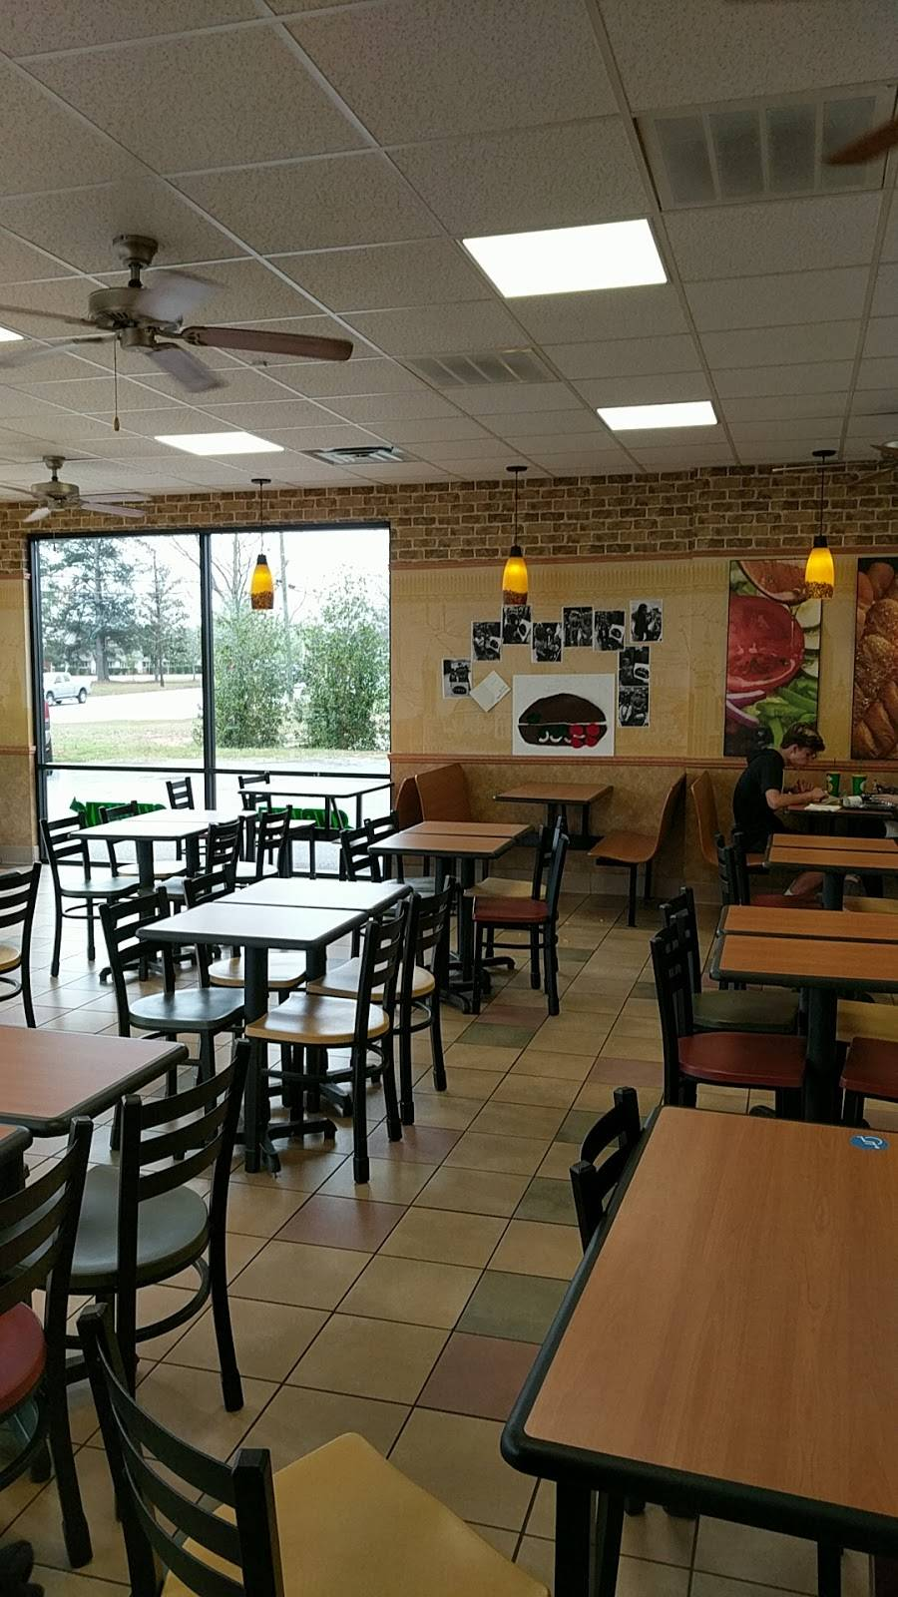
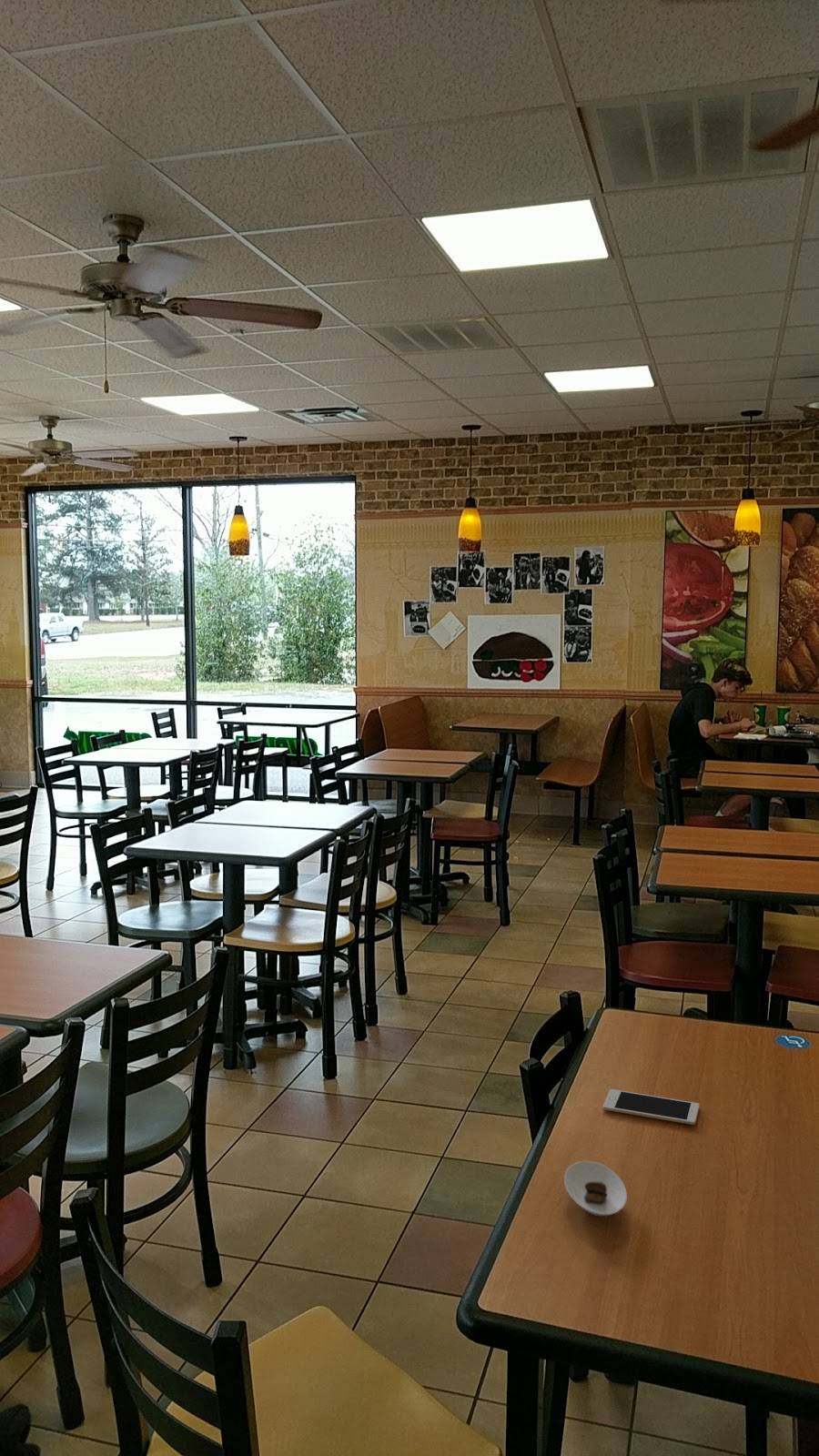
+ saucer [563,1160,628,1217]
+ cell phone [602,1088,700,1126]
